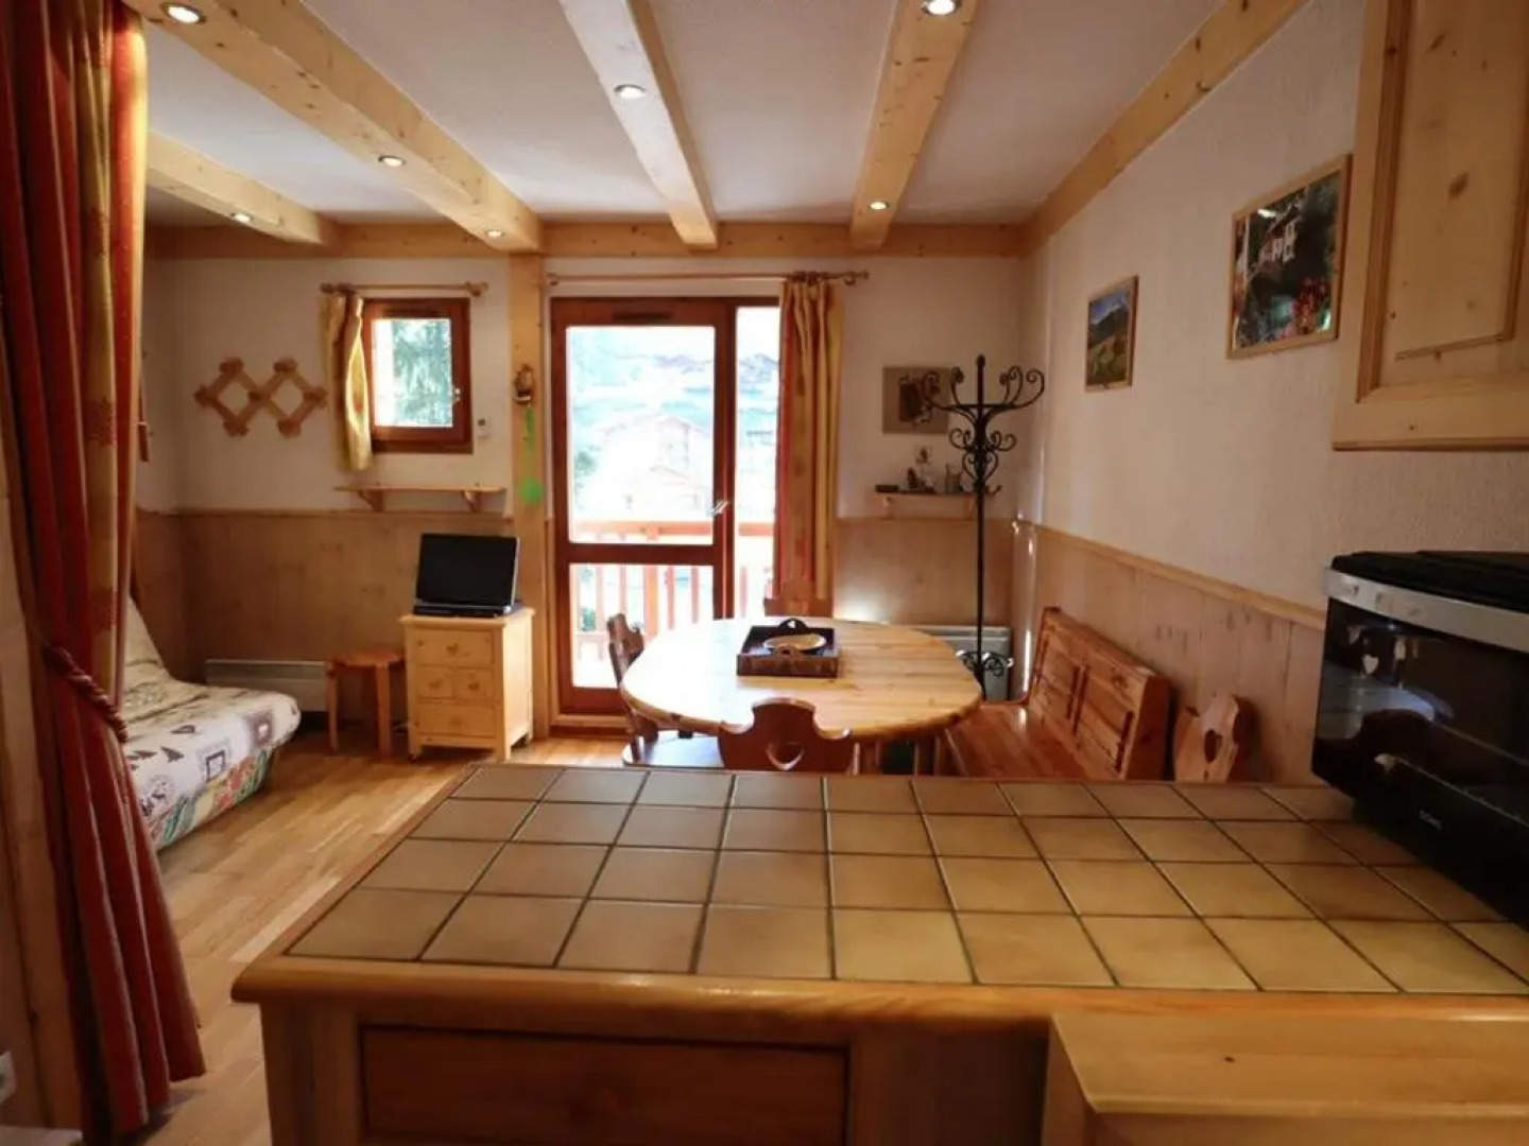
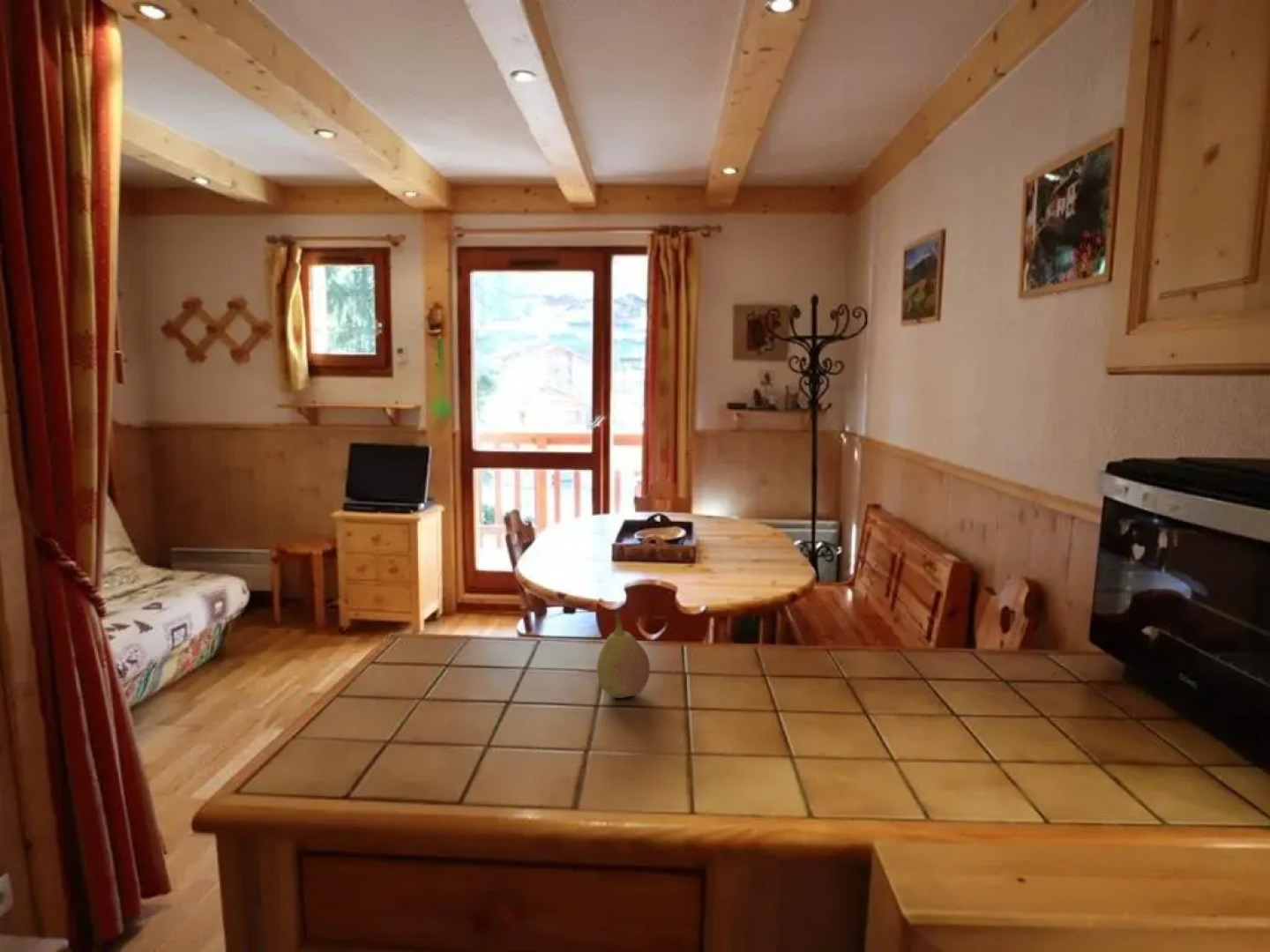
+ fruit [596,609,651,699]
